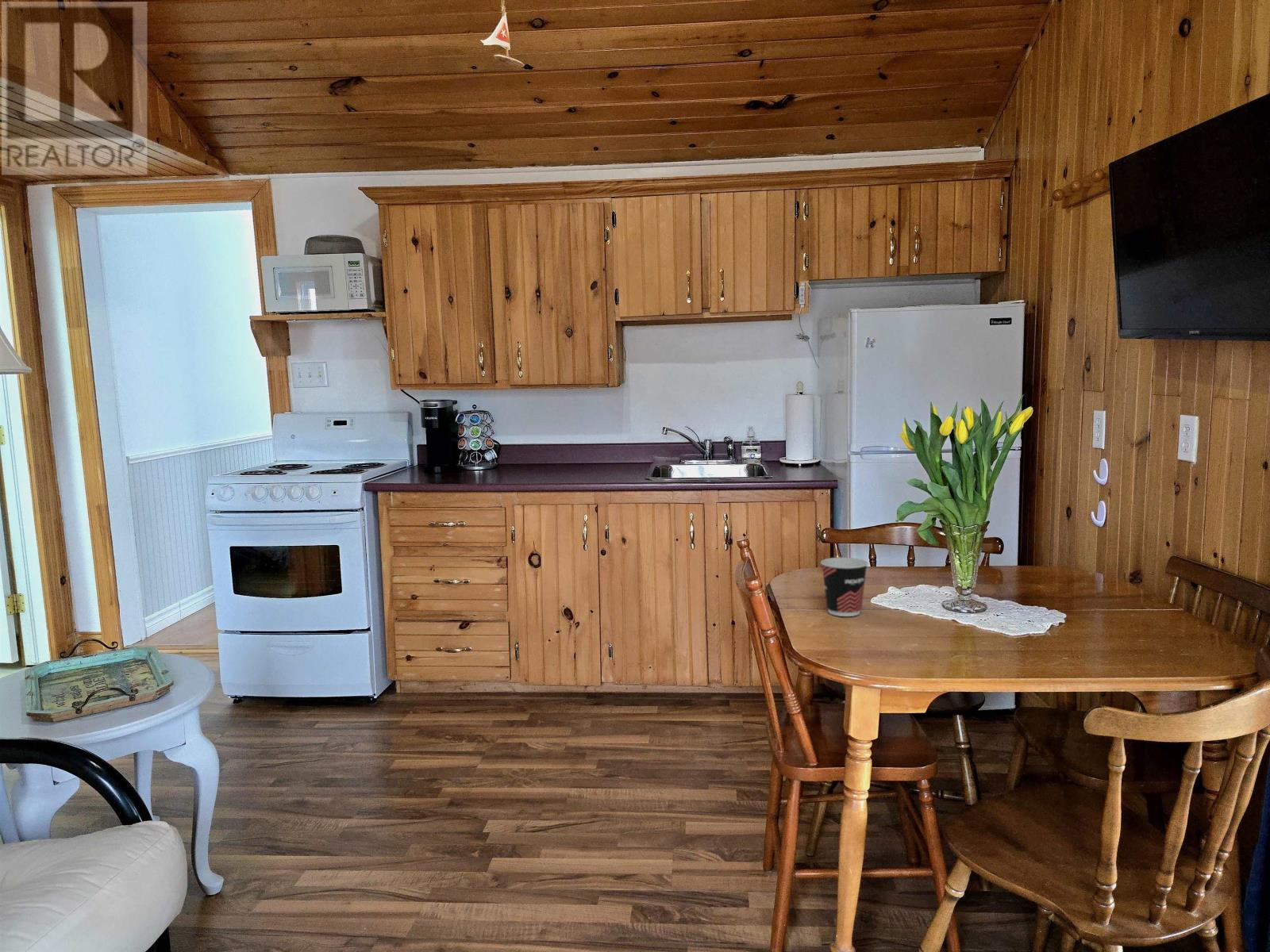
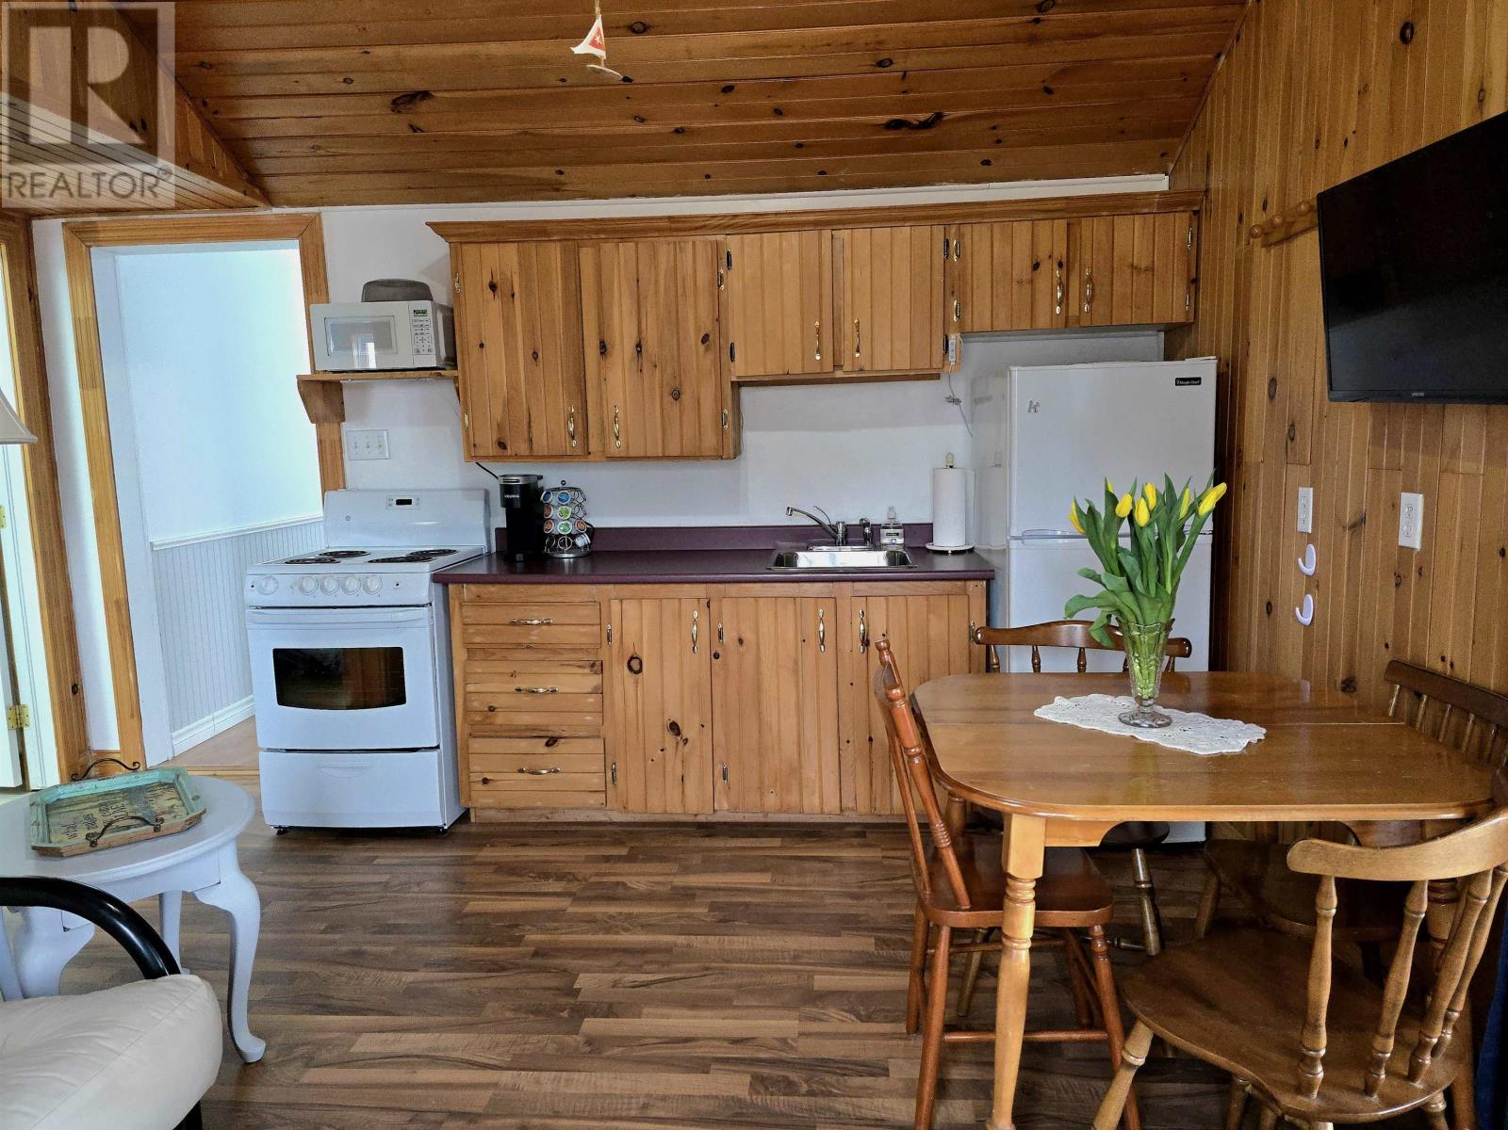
- cup [820,557,868,617]
